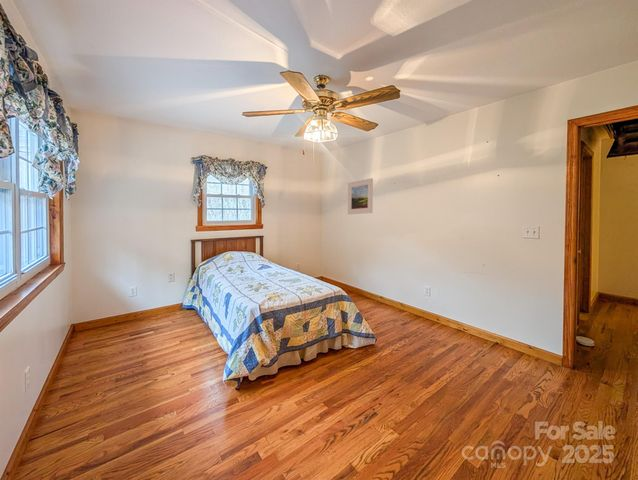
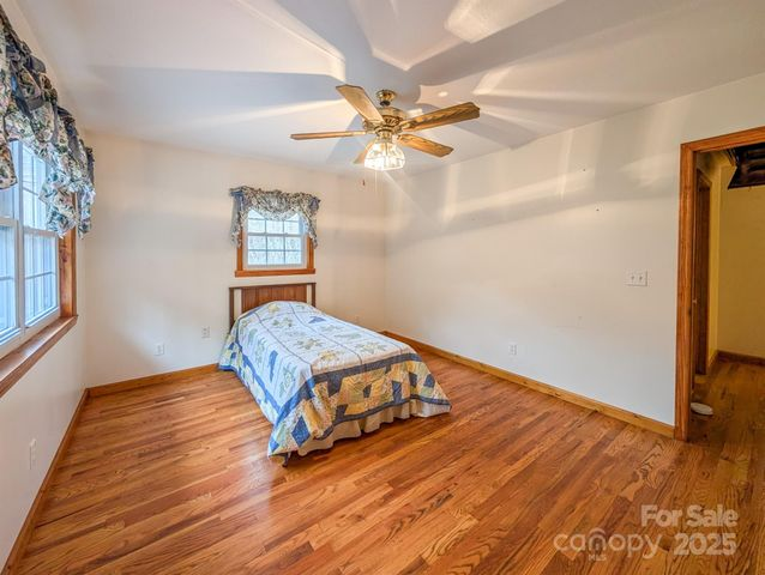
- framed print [347,177,374,215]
